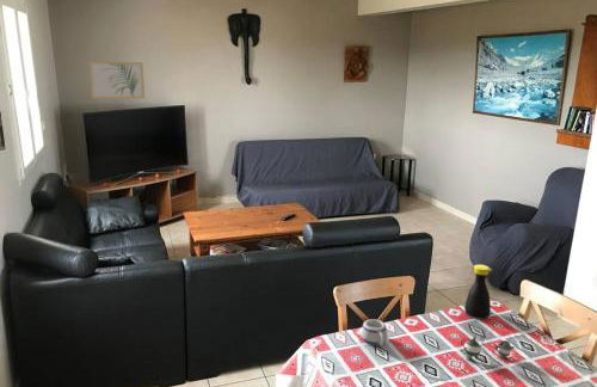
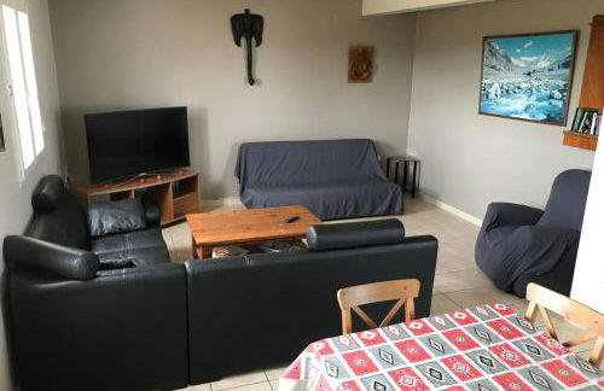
- bottle [463,264,493,320]
- teapot [460,336,516,362]
- wall art [87,60,146,100]
- mug [359,318,388,348]
